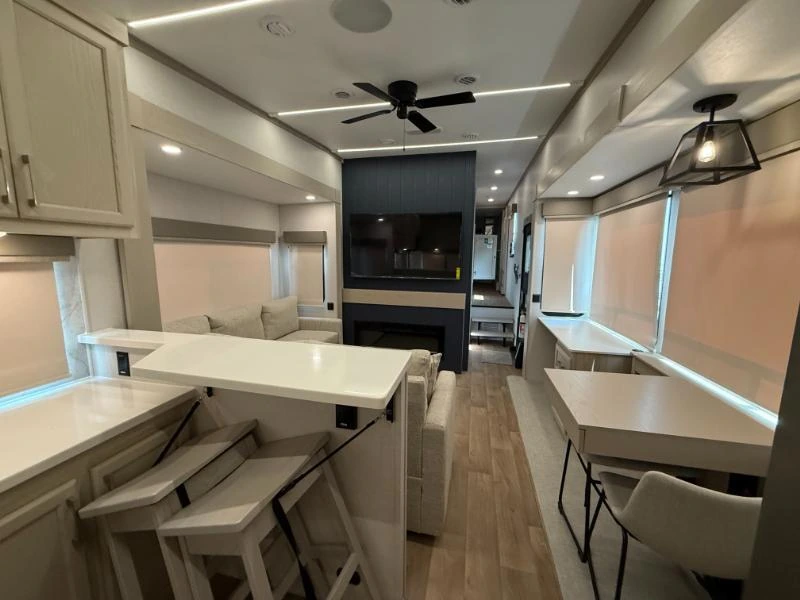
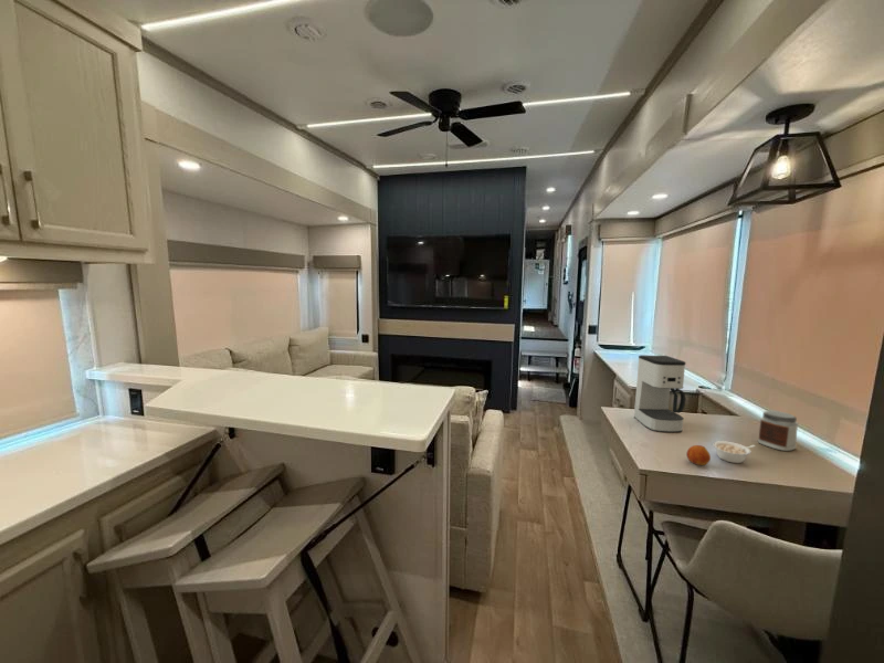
+ jar [757,410,800,452]
+ fruit [685,444,712,466]
+ coffee maker [633,355,687,433]
+ legume [713,440,756,464]
